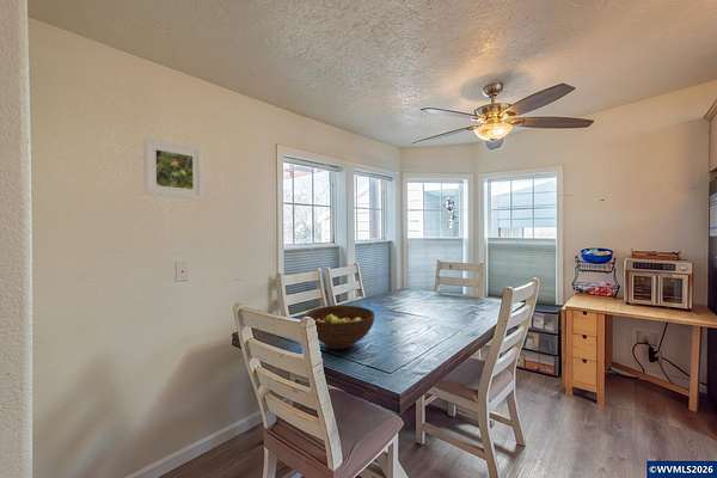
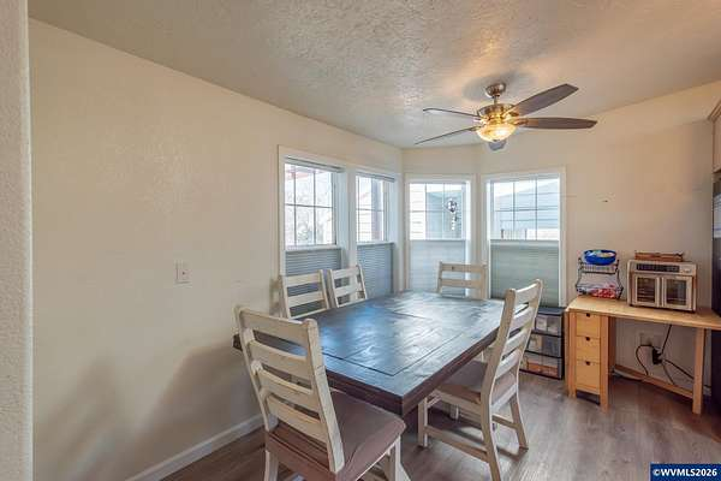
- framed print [142,136,204,201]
- fruit bowl [304,305,375,350]
